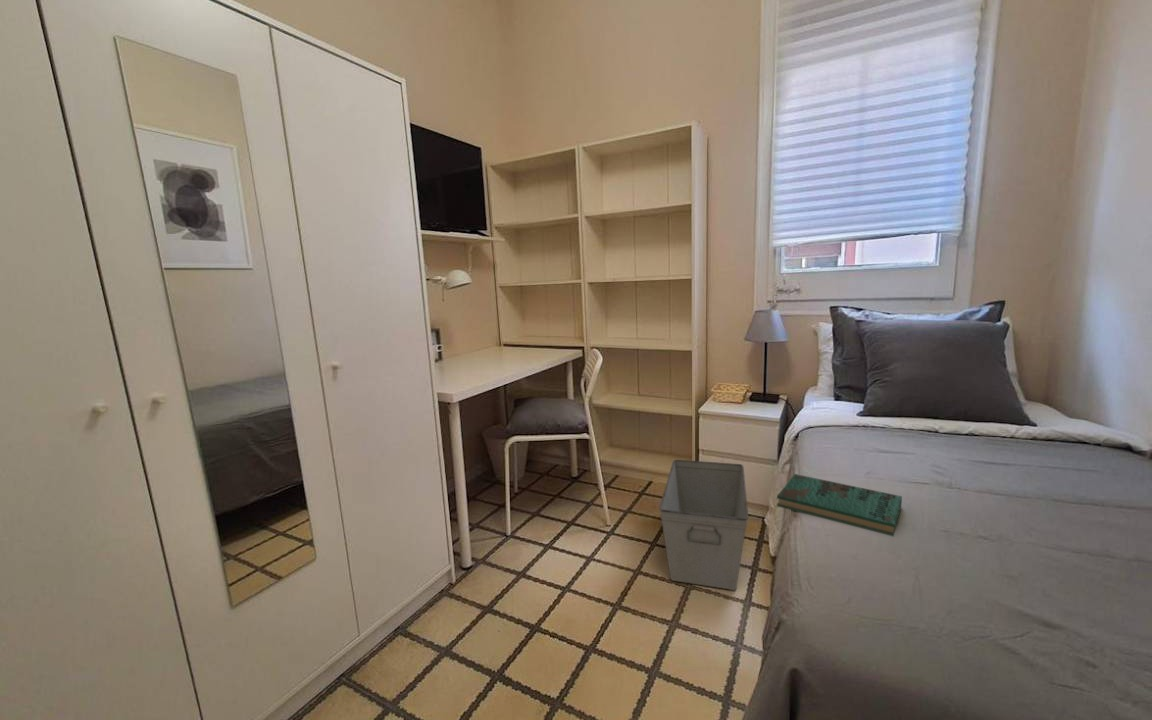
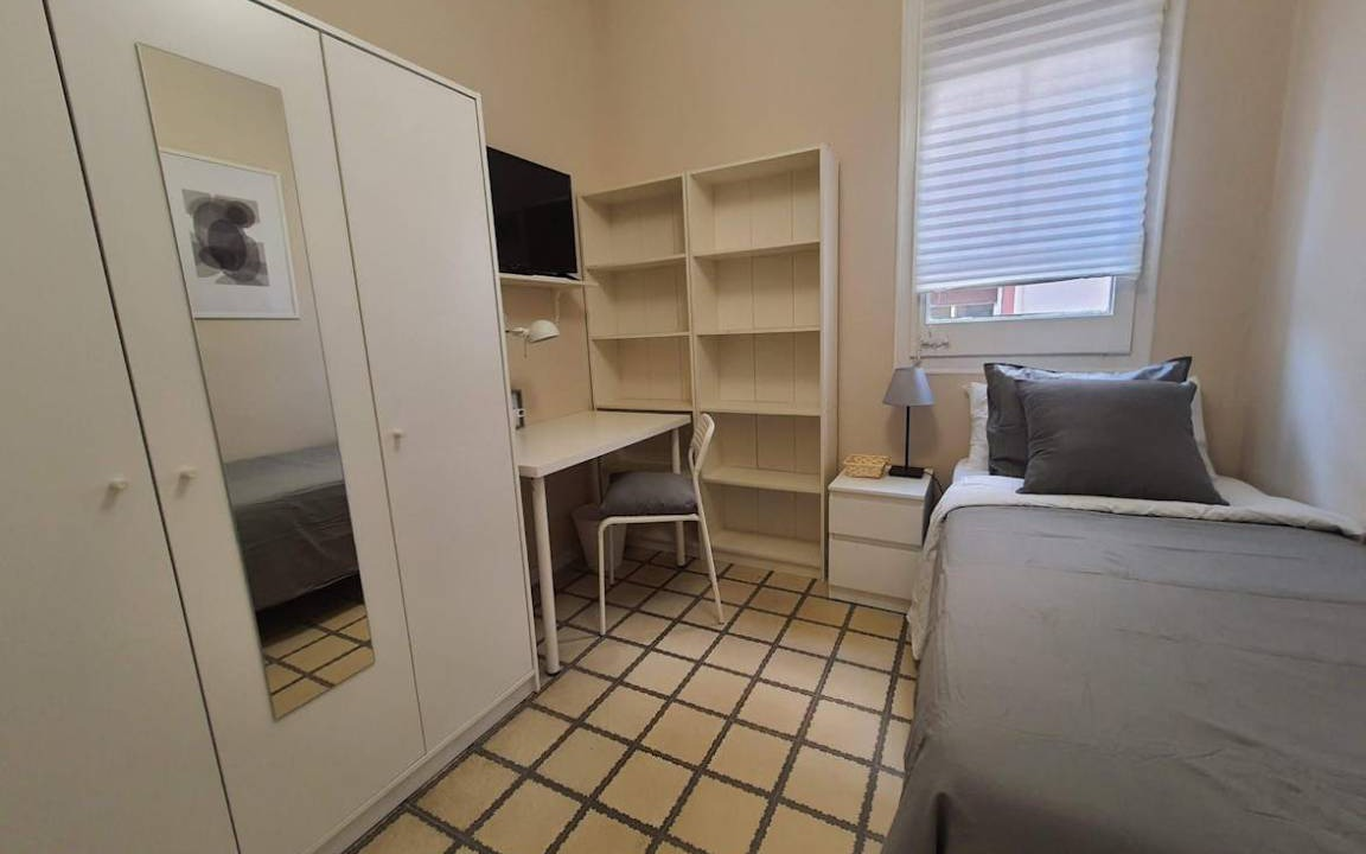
- book [776,473,903,537]
- storage bin [658,459,749,591]
